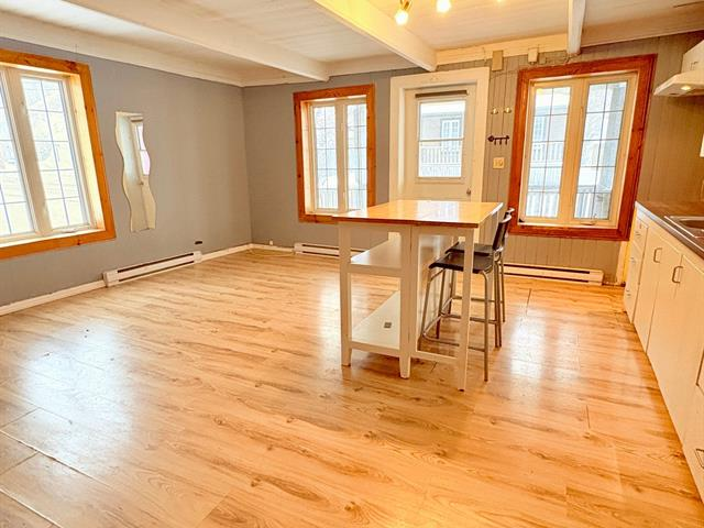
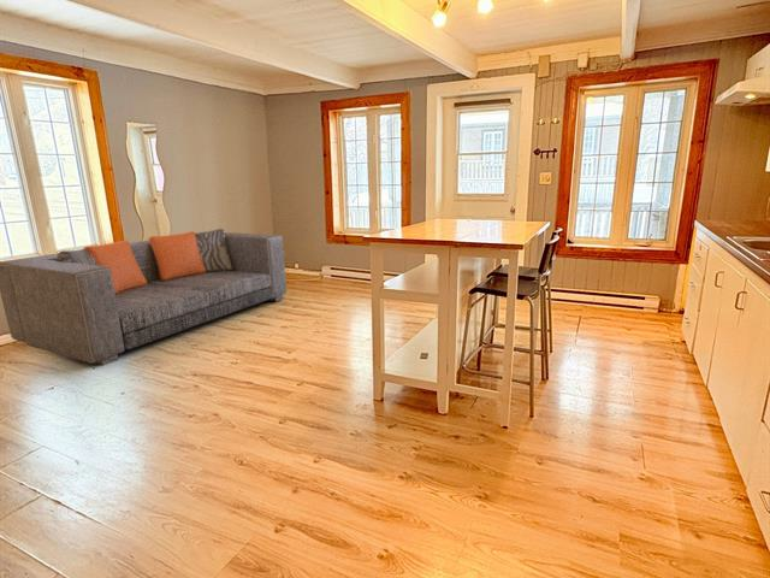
+ sofa [0,228,288,366]
